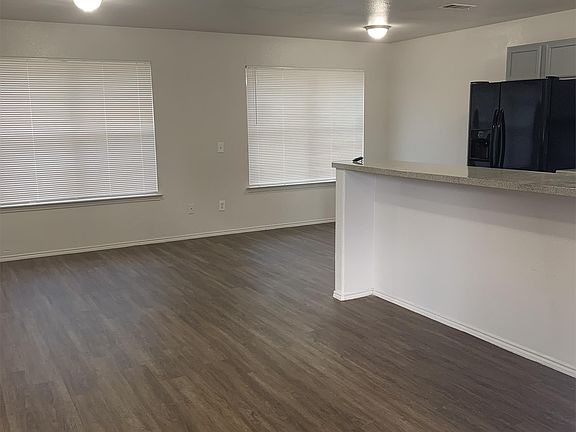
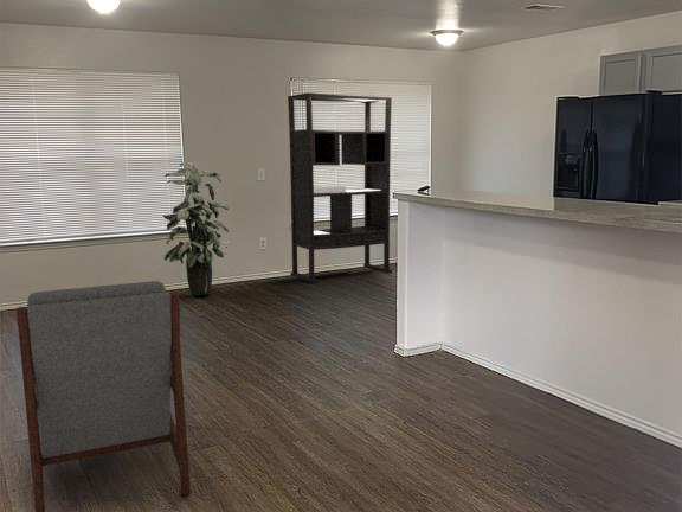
+ armchair [15,280,192,512]
+ indoor plant [161,161,230,296]
+ shelving unit [287,91,393,284]
